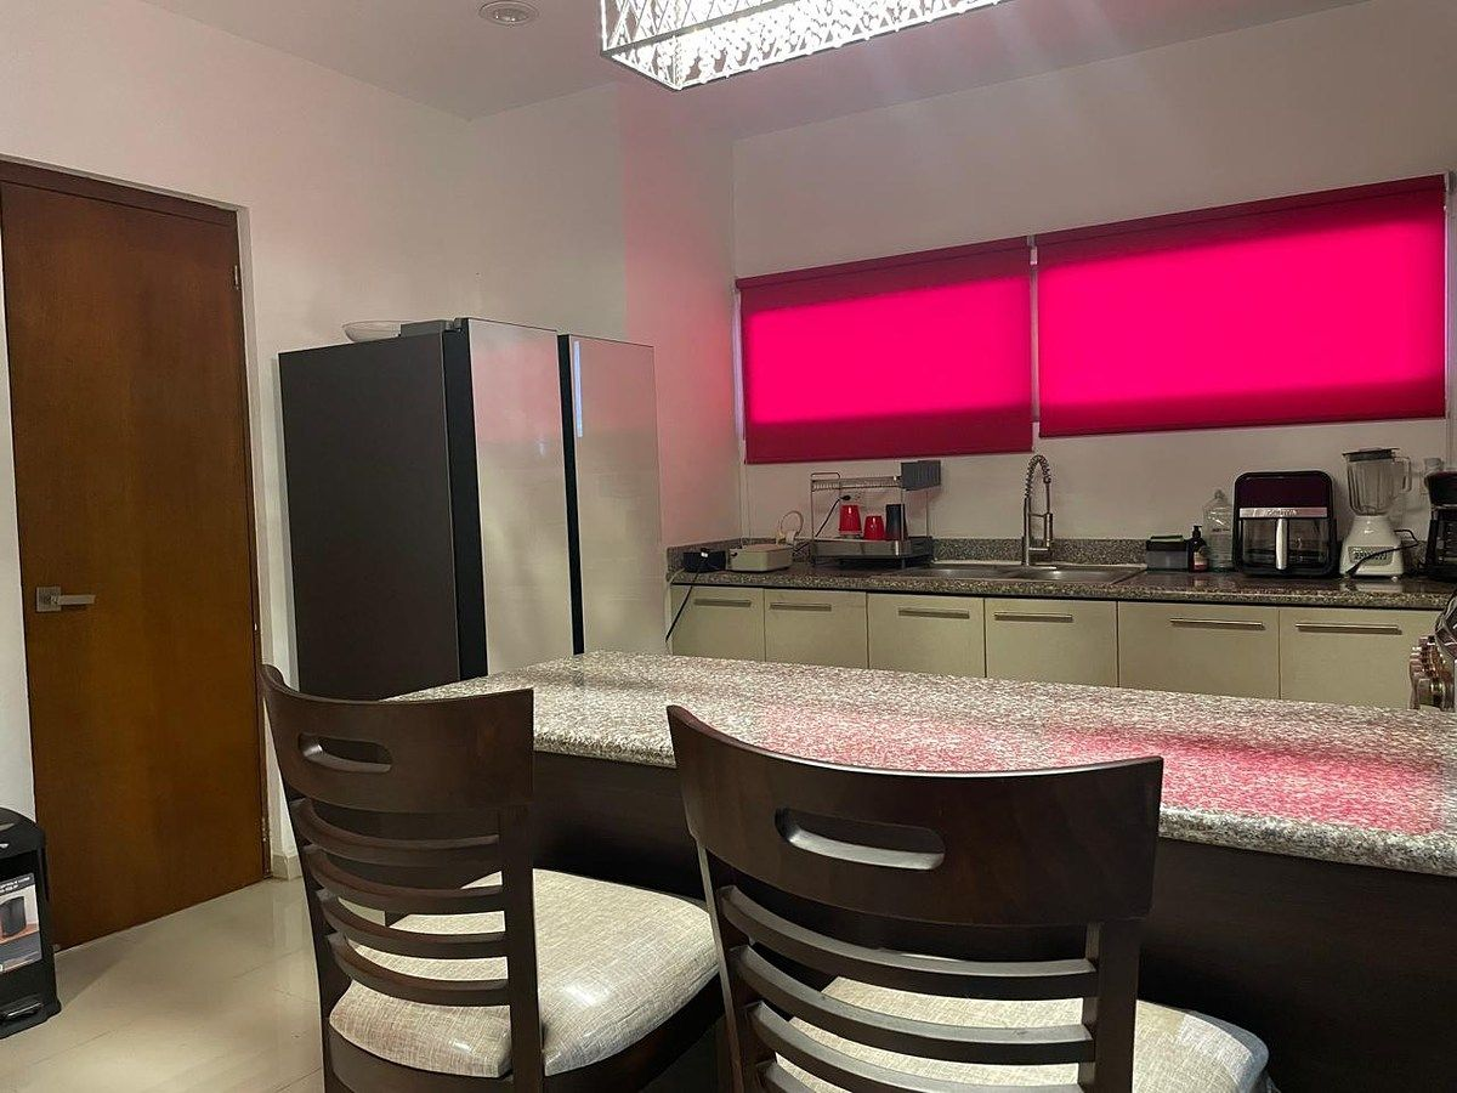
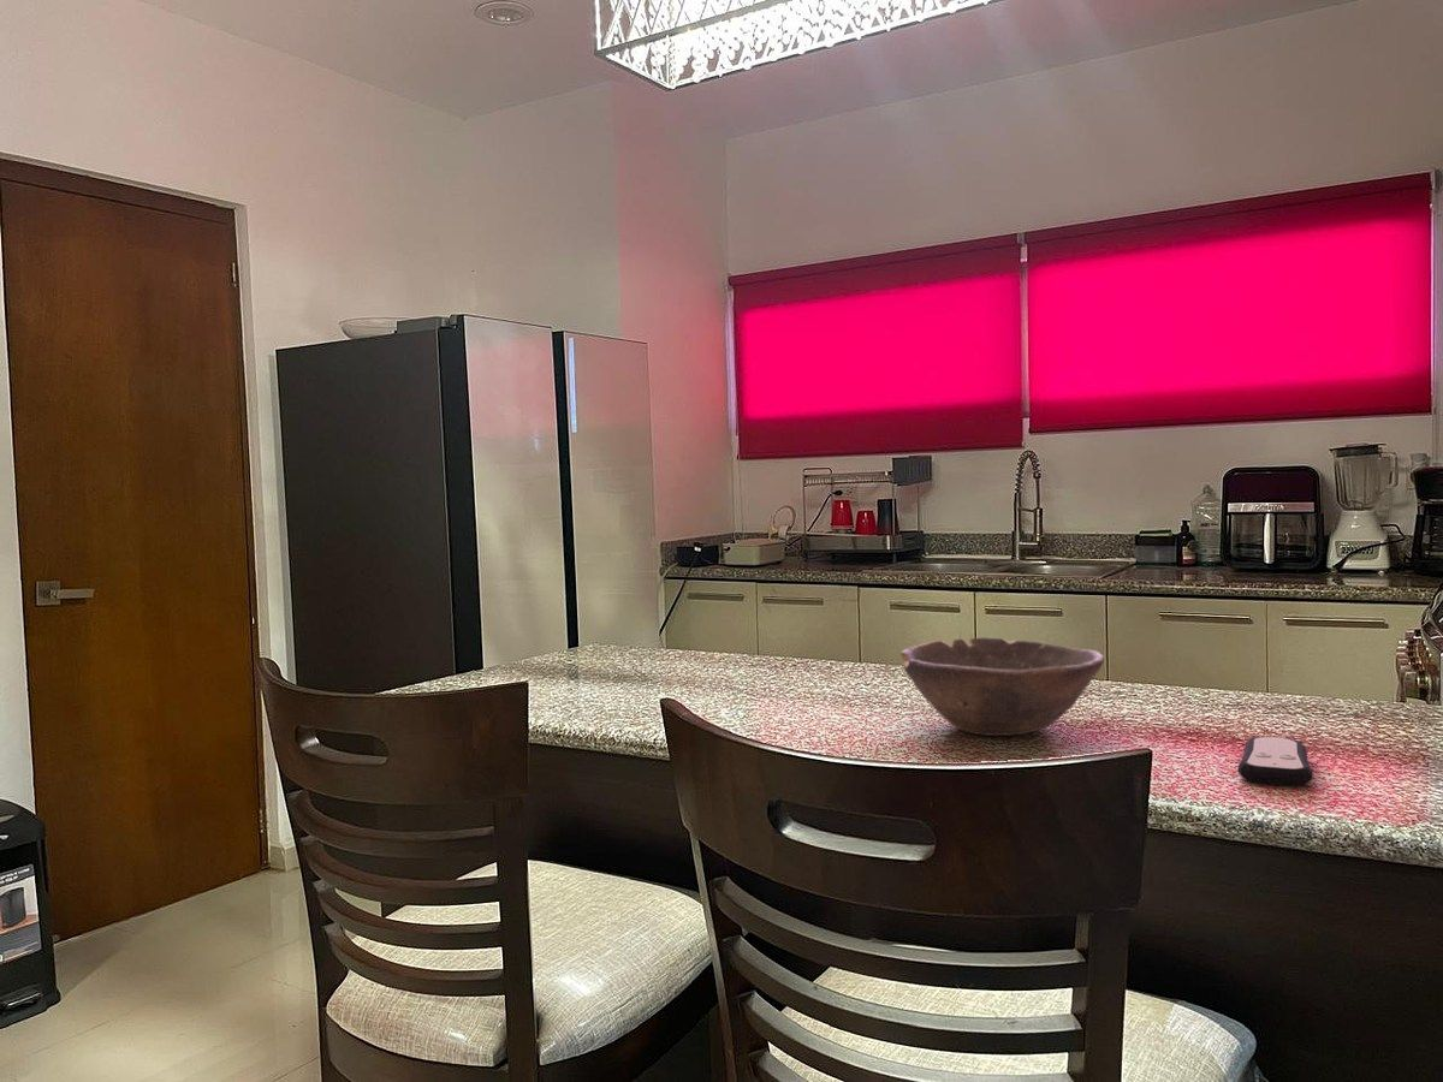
+ bowl [899,636,1105,737]
+ remote control [1237,736,1314,787]
